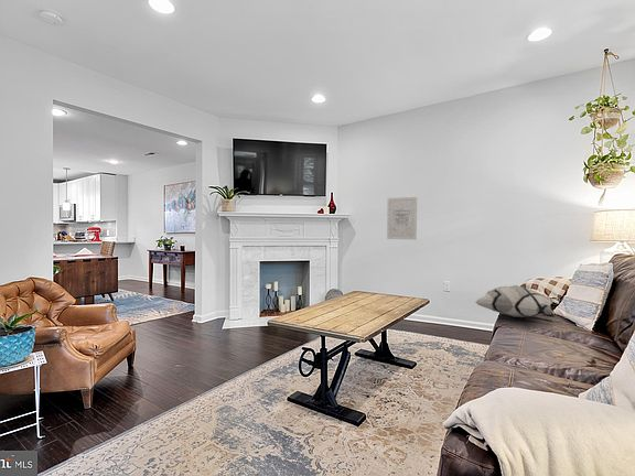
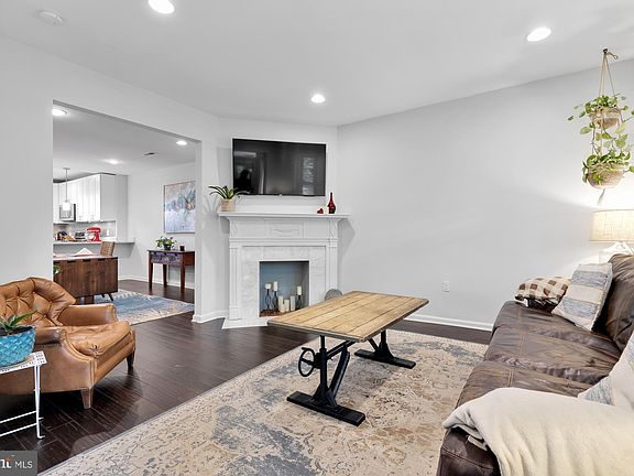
- wall art [386,196,418,241]
- decorative pillow [474,284,556,318]
